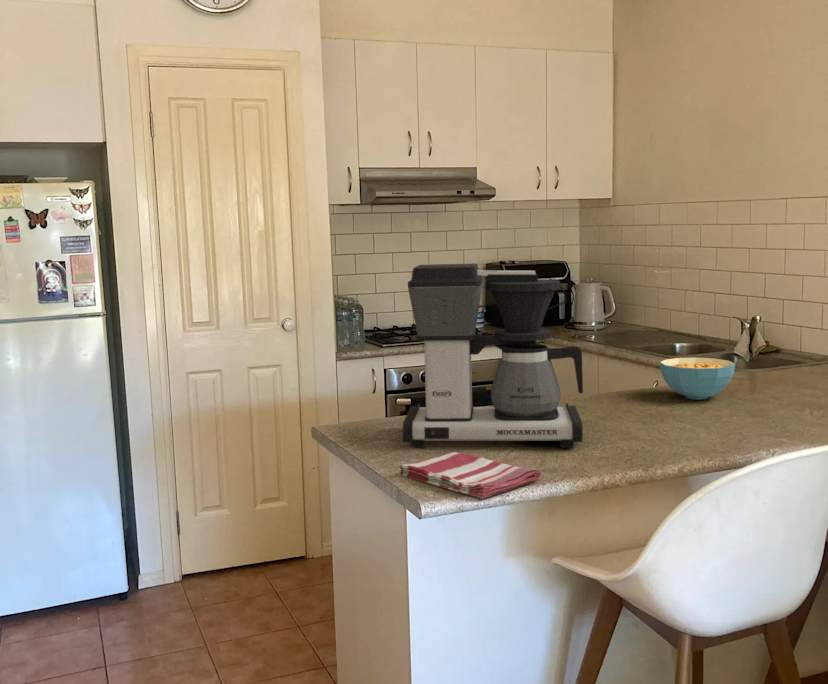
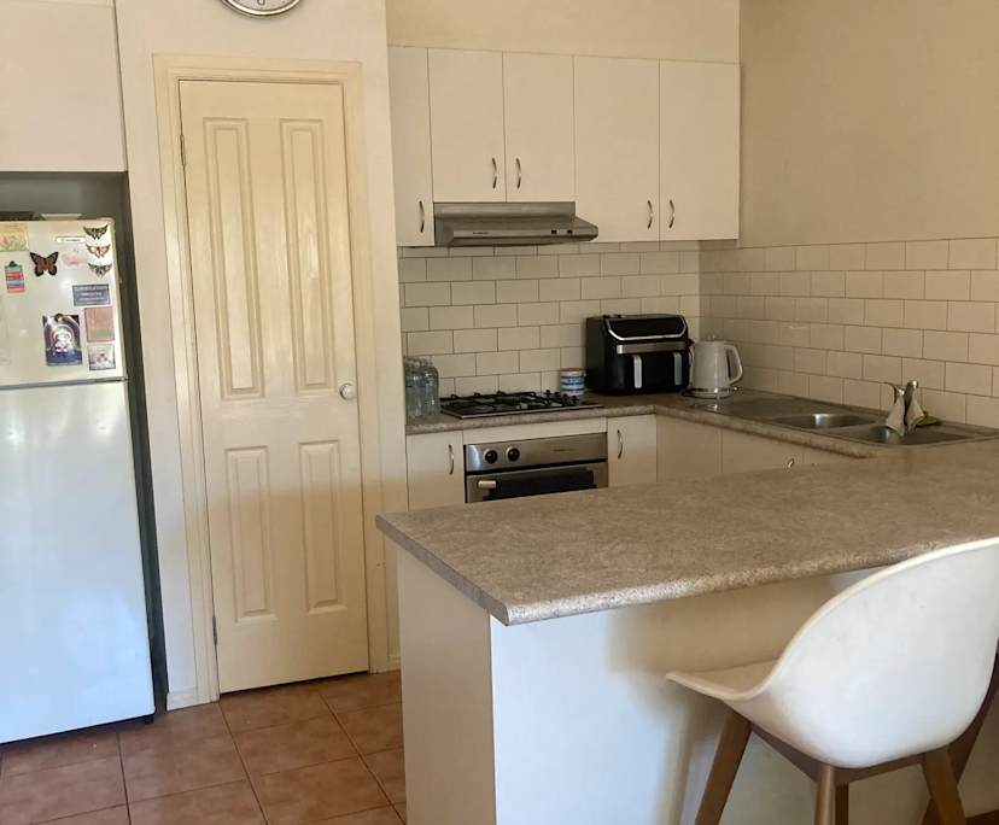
- dish towel [399,451,542,500]
- coffee maker [402,263,584,449]
- cereal bowl [659,357,736,400]
